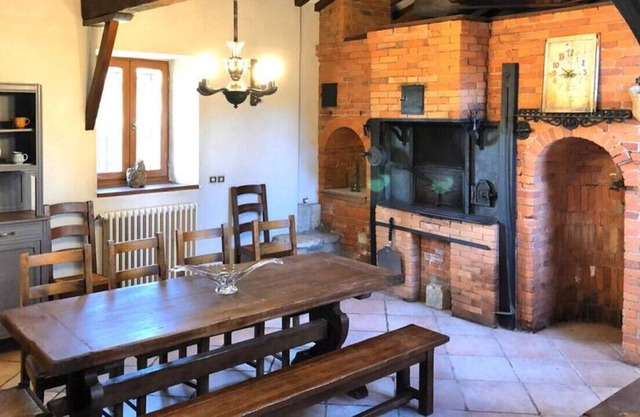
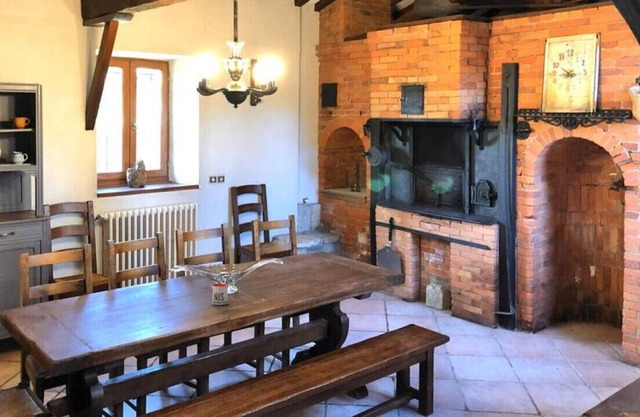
+ mug [211,283,229,306]
